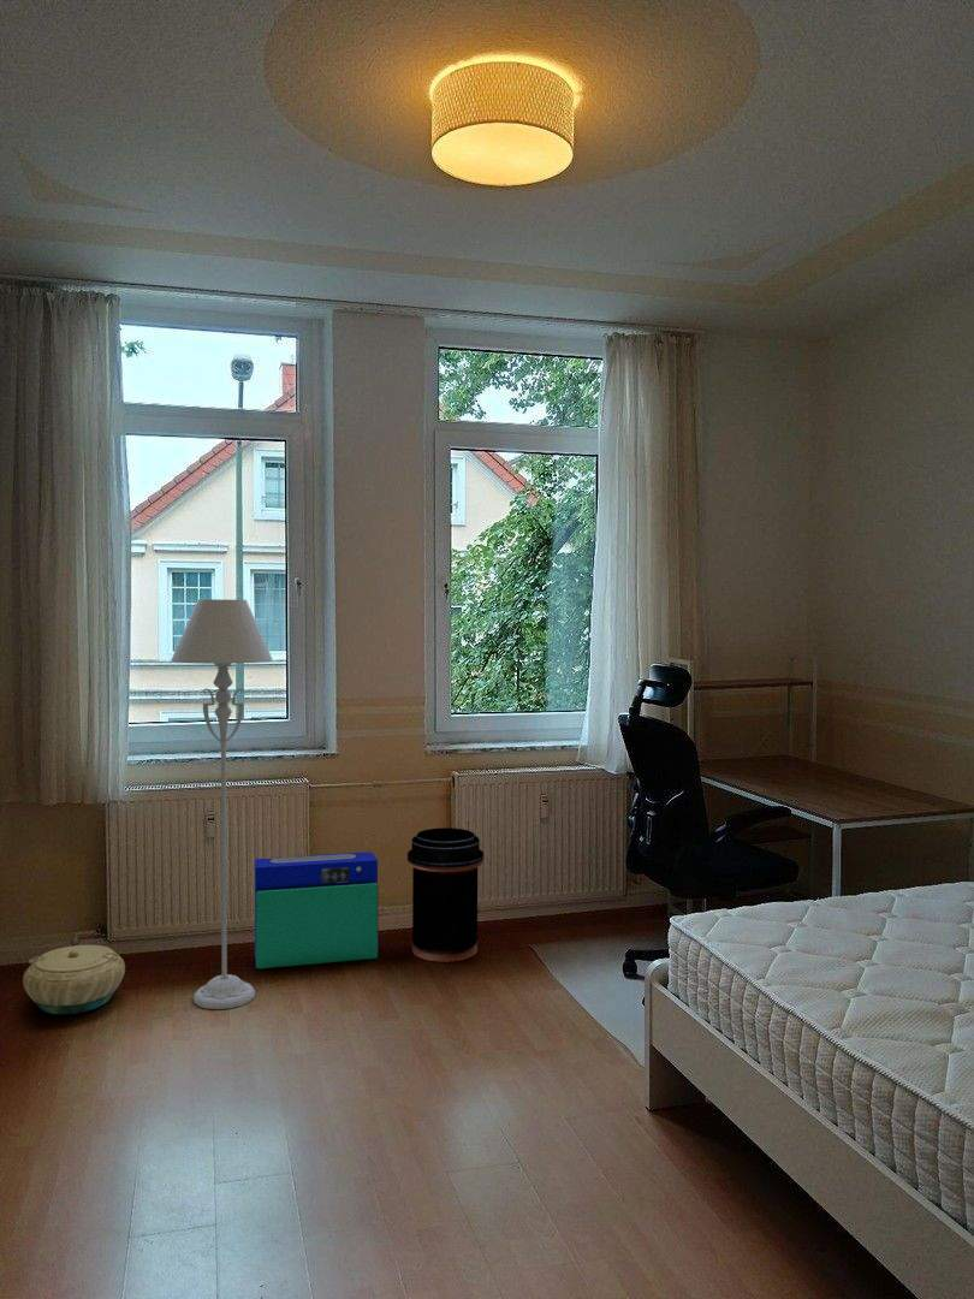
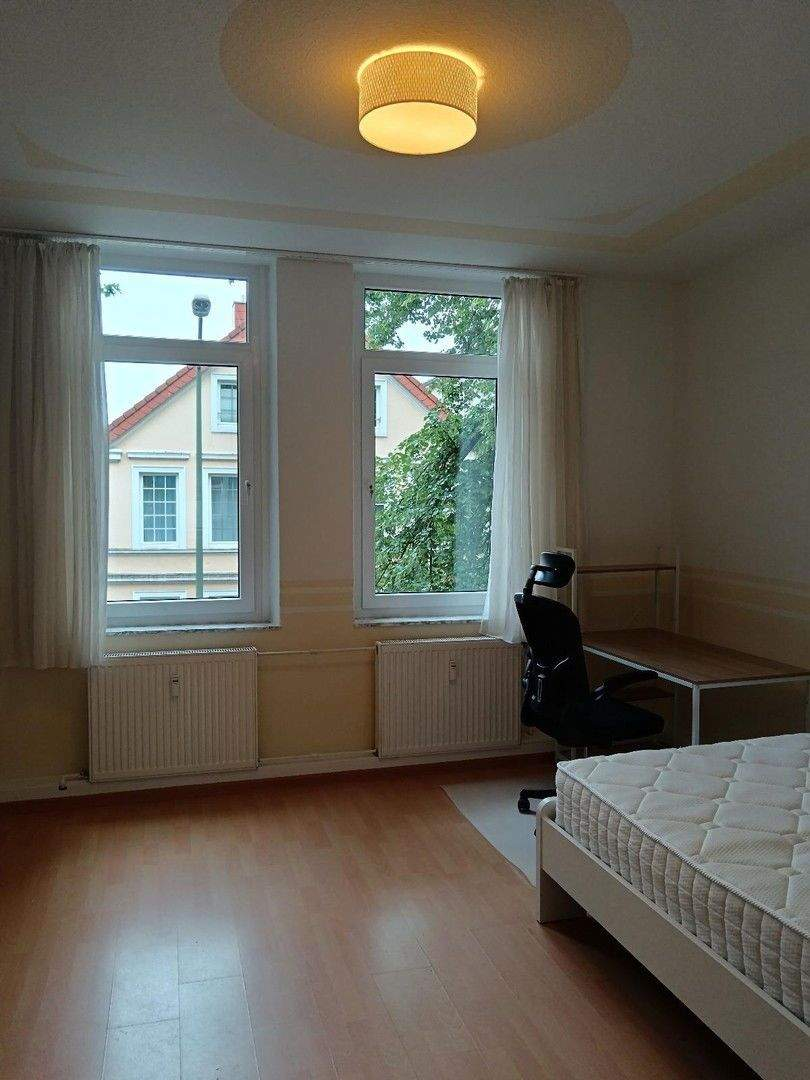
- air purifier [254,850,380,969]
- trash can [406,826,485,963]
- floor lamp [170,598,274,1010]
- basket [22,944,126,1015]
